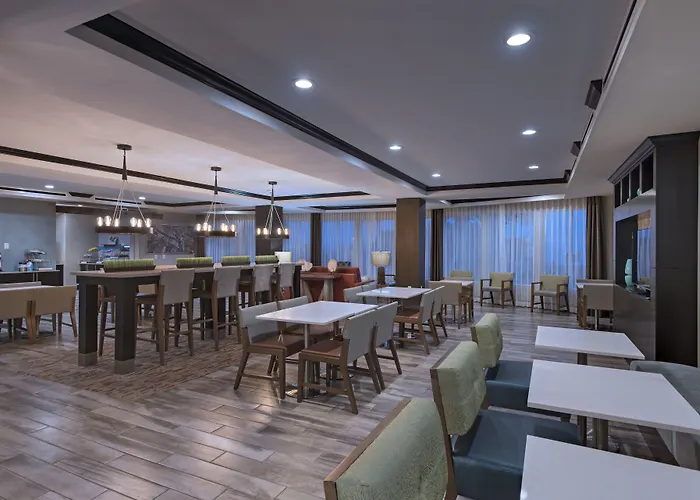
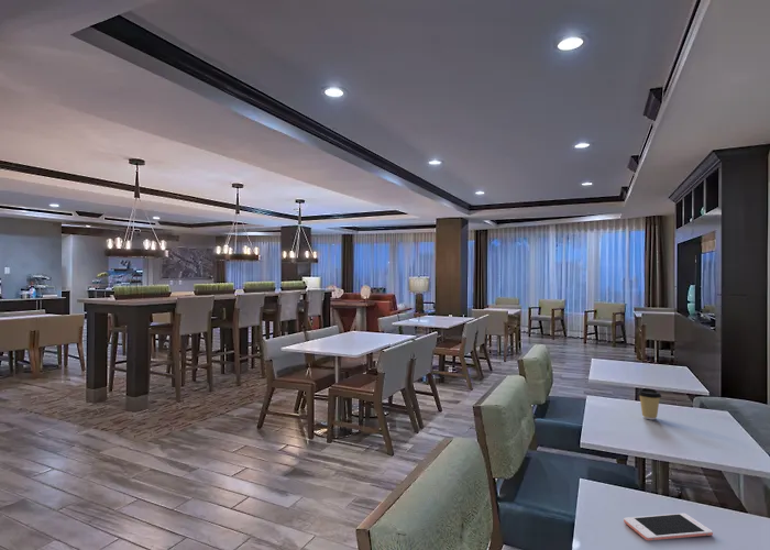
+ cell phone [623,513,714,542]
+ coffee cup [637,387,662,420]
